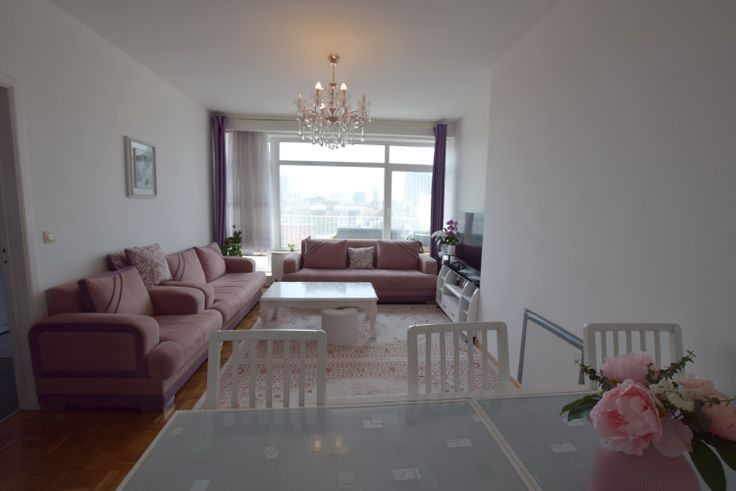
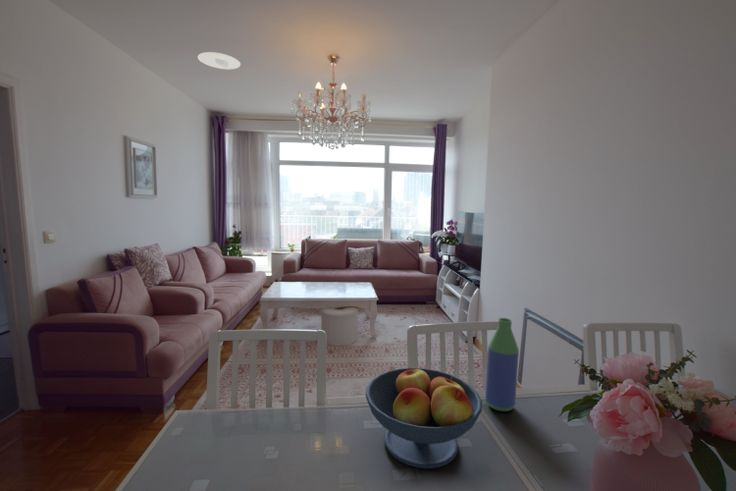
+ recessed light [197,51,242,70]
+ fruit bowl [364,367,483,470]
+ bottle [484,317,520,412]
